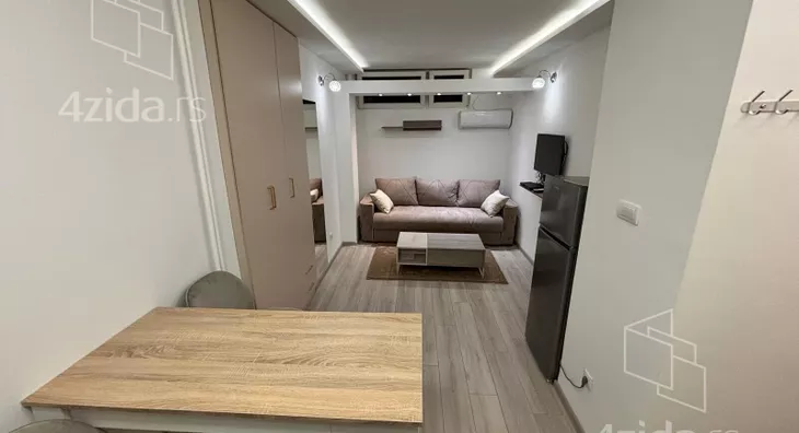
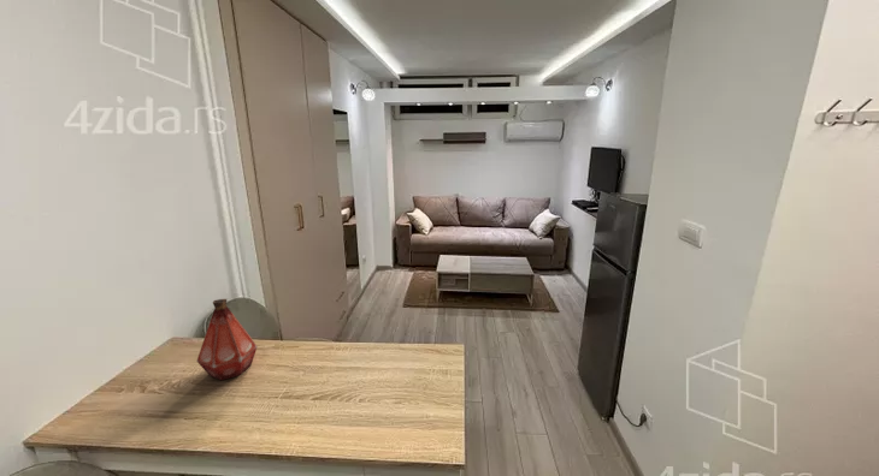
+ bottle [195,298,258,381]
